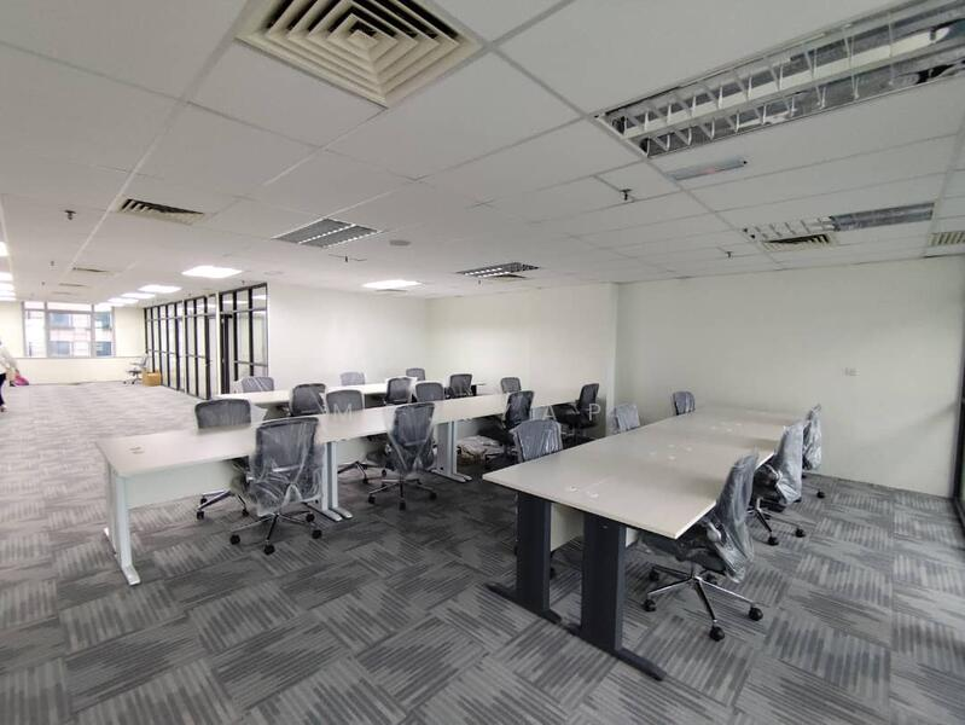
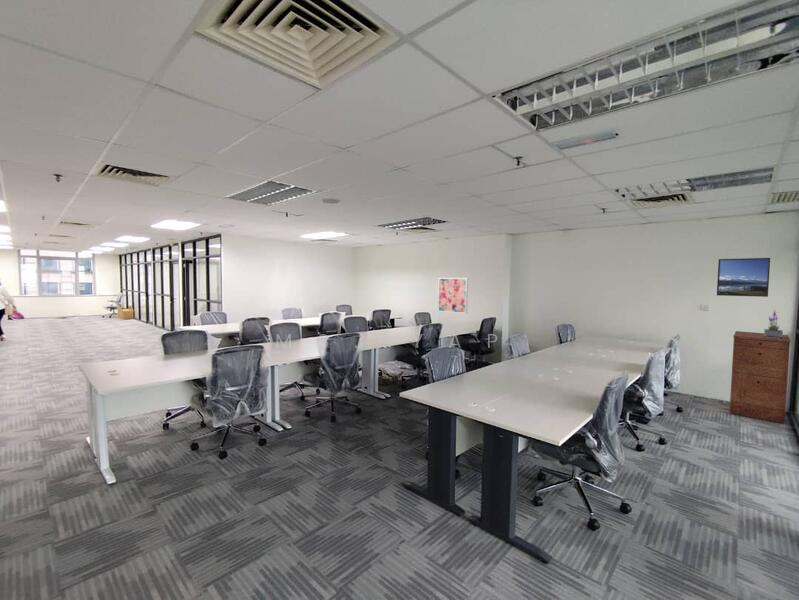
+ potted plant [763,308,784,339]
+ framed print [716,257,771,298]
+ wall art [437,277,469,315]
+ filing cabinet [728,330,792,425]
